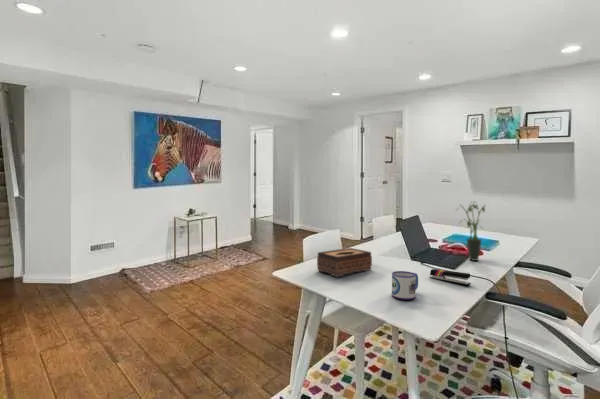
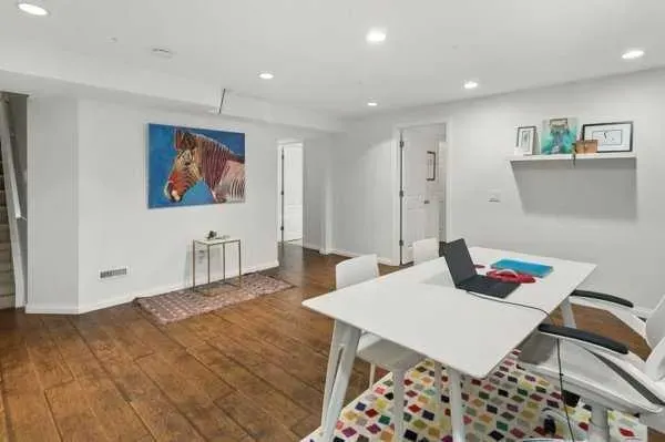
- tissue box [316,247,373,278]
- mug [391,270,419,301]
- stapler [429,268,472,286]
- potted plant [454,200,486,262]
